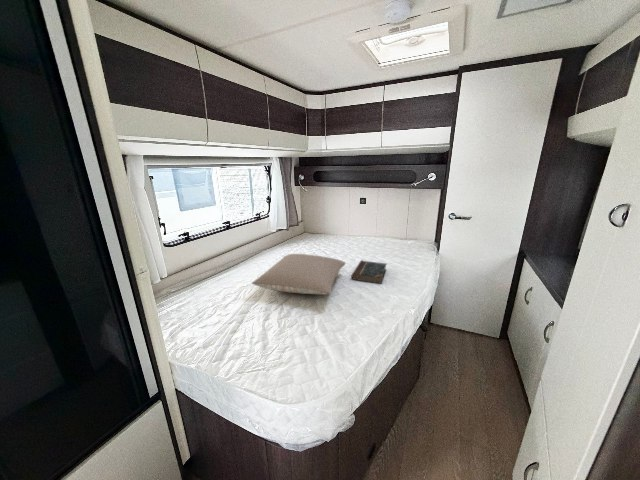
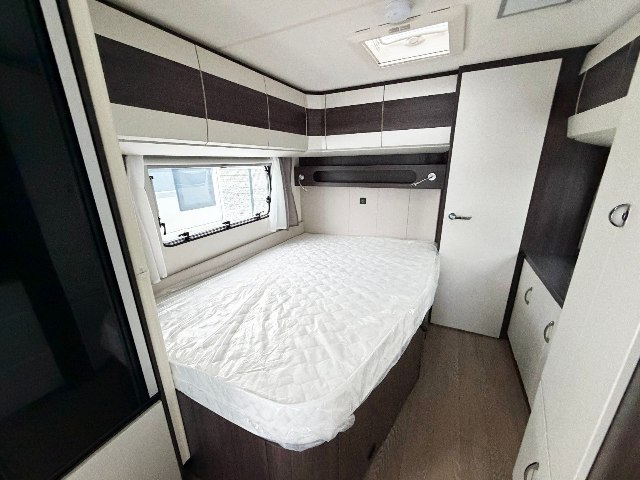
- pillow [251,253,346,295]
- book [350,259,387,285]
